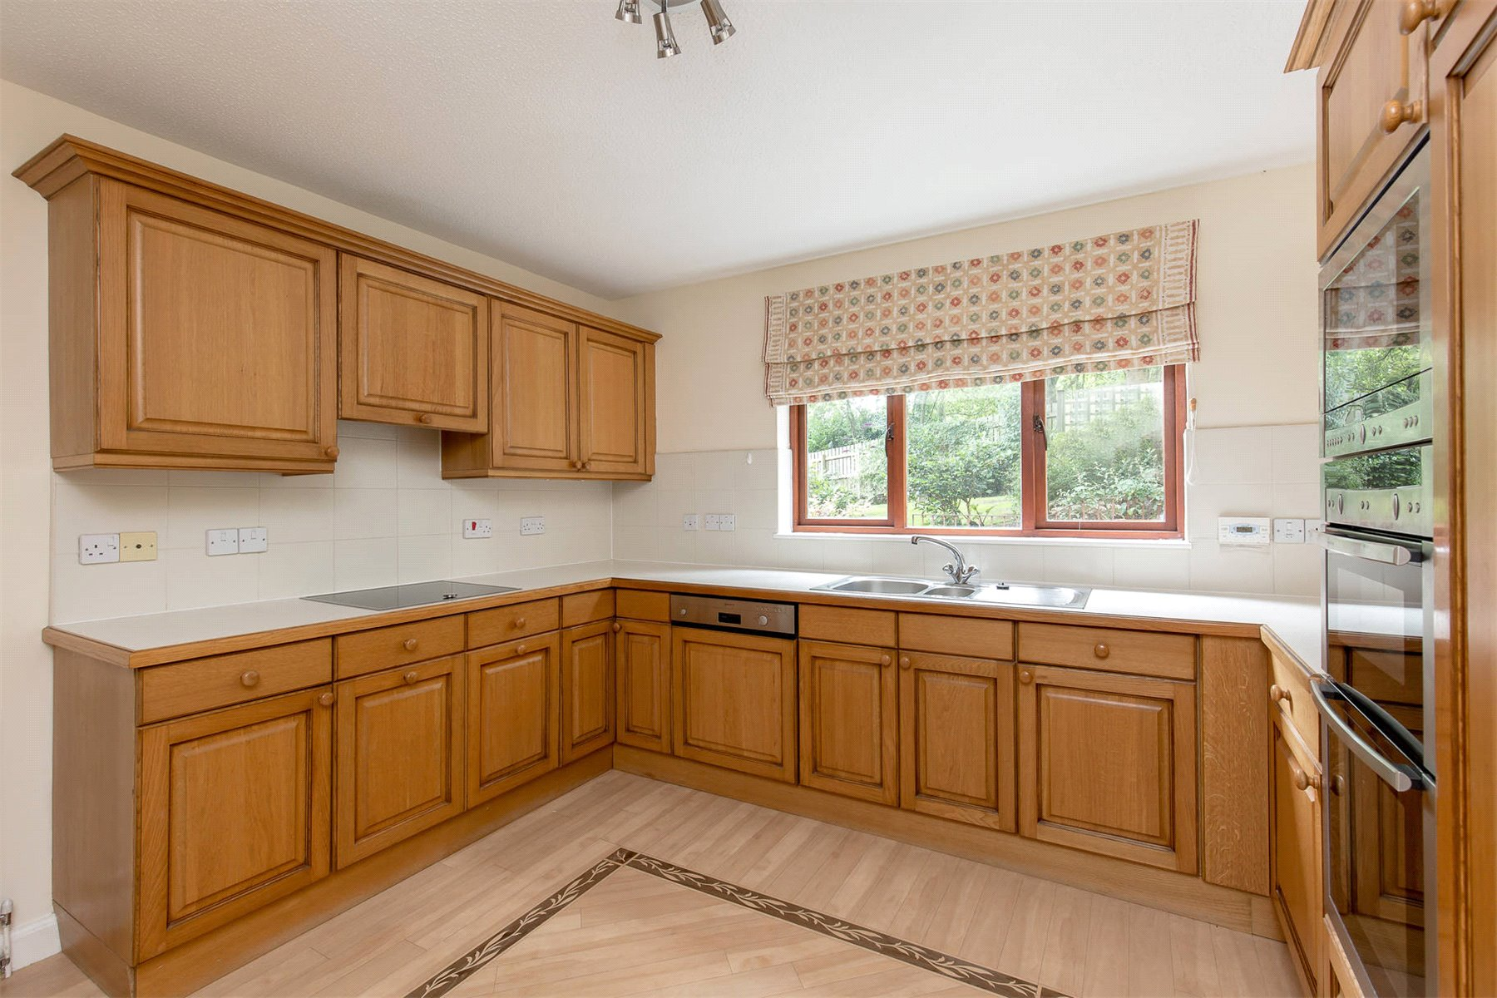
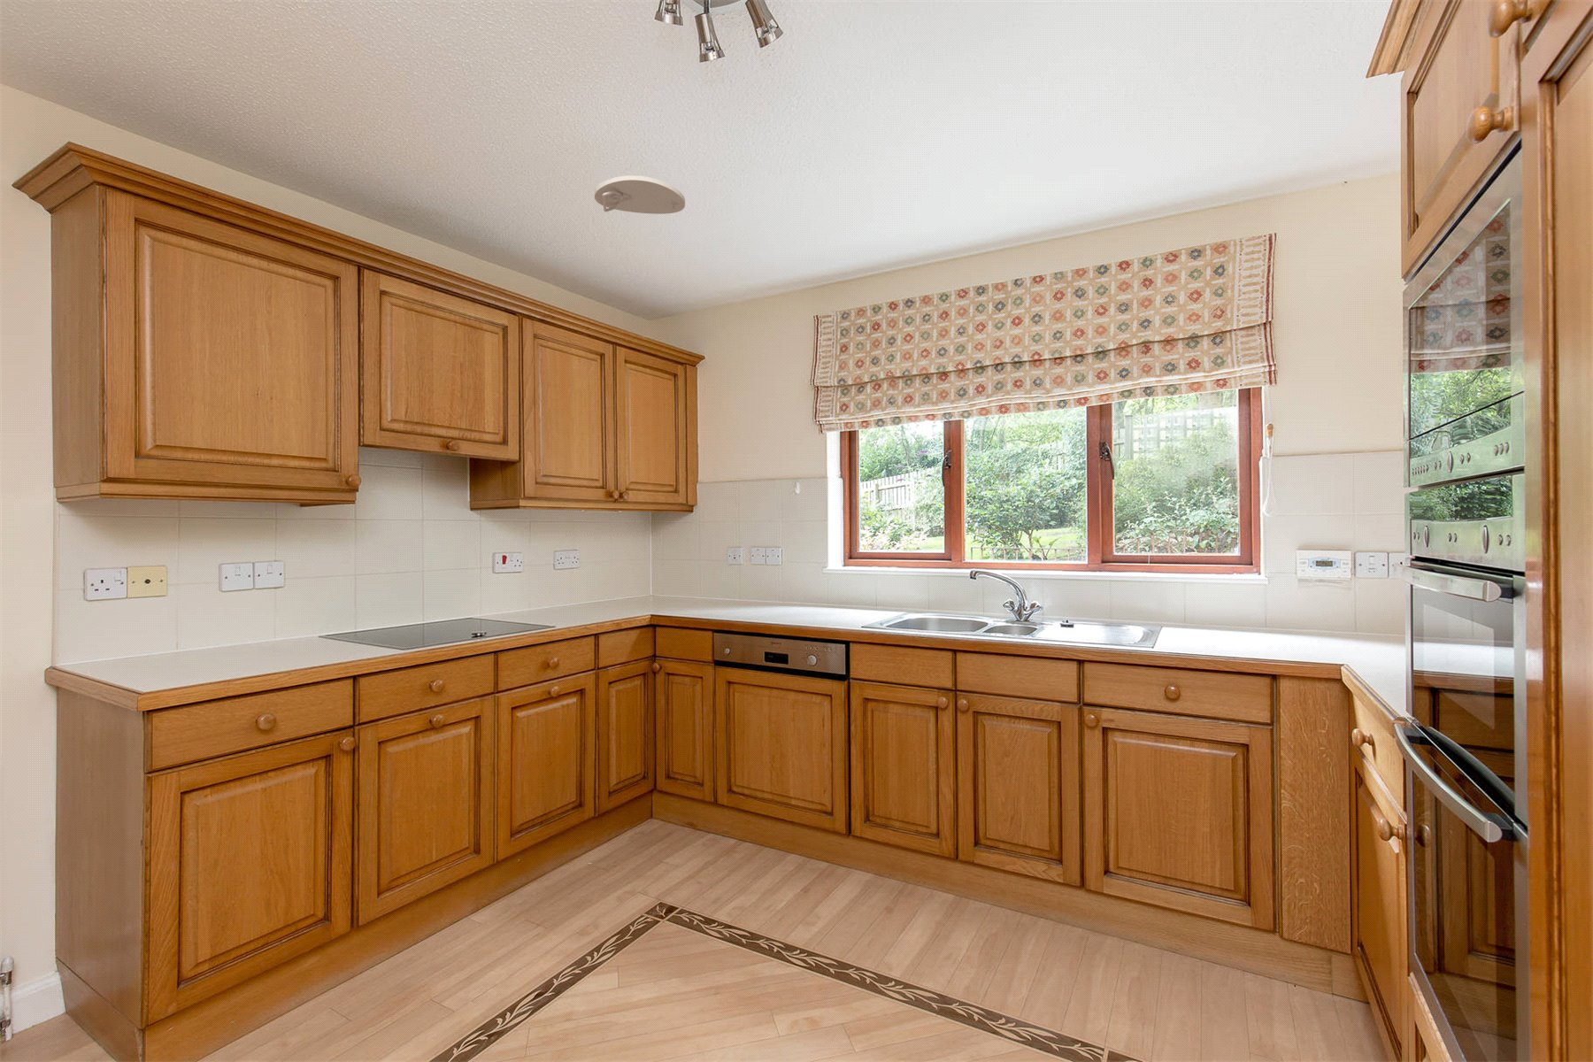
+ smoke detector [594,174,686,215]
